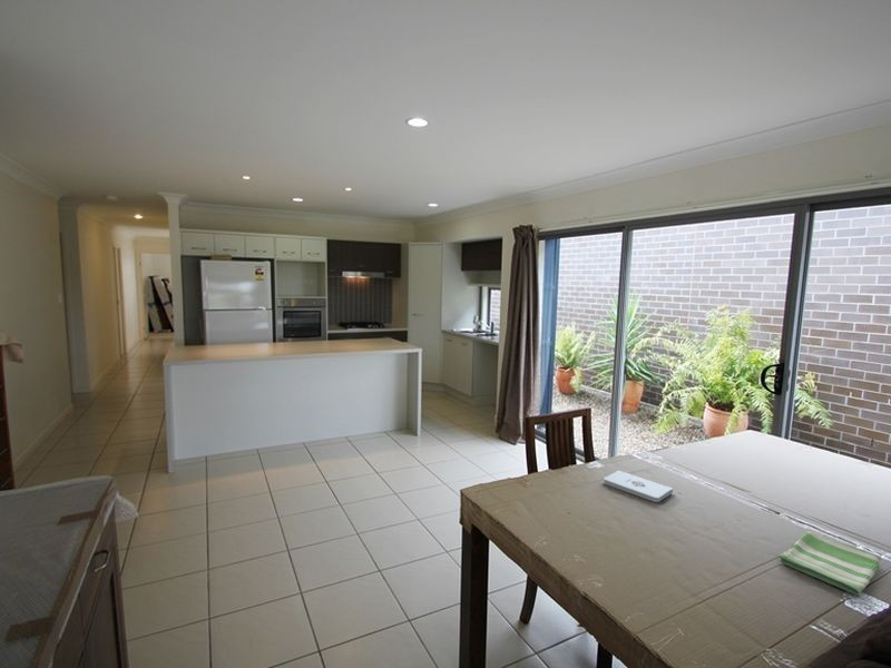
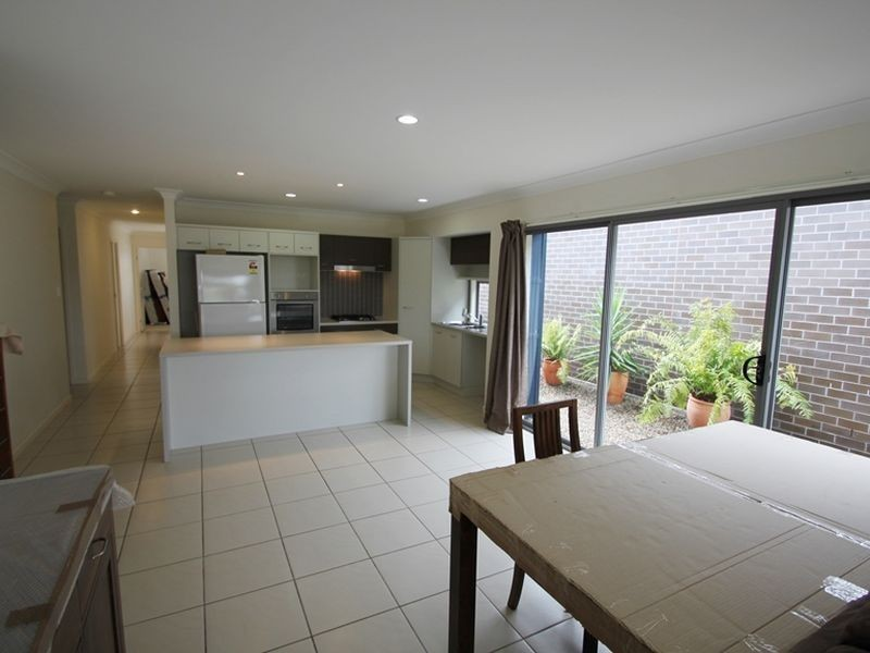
- dish towel [776,530,882,596]
- notepad [603,470,674,503]
